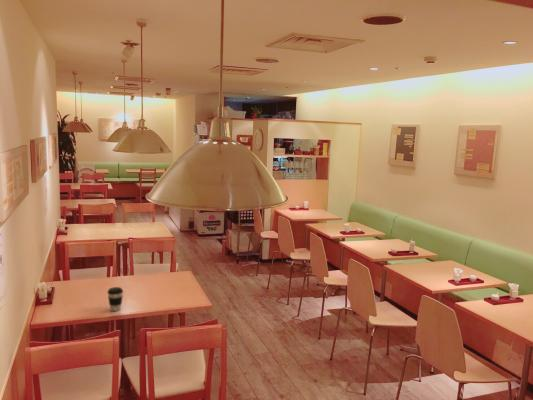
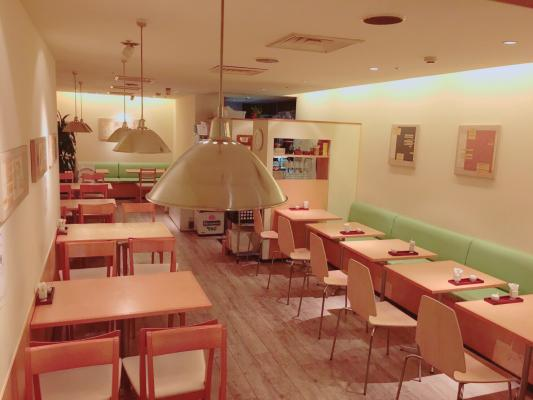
- coffee cup [106,286,124,312]
